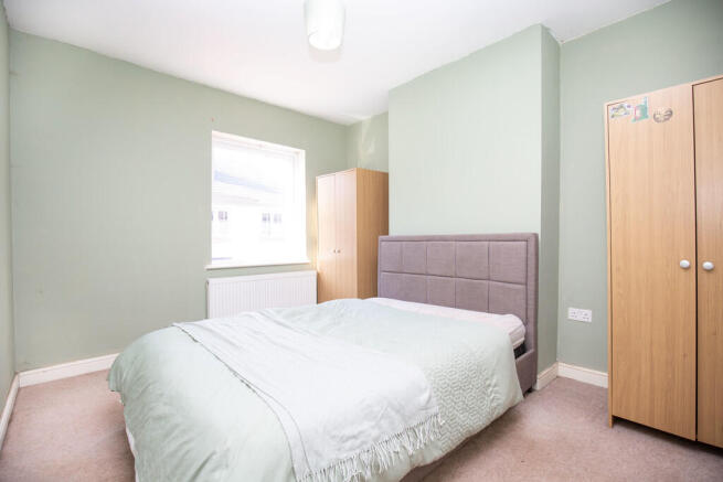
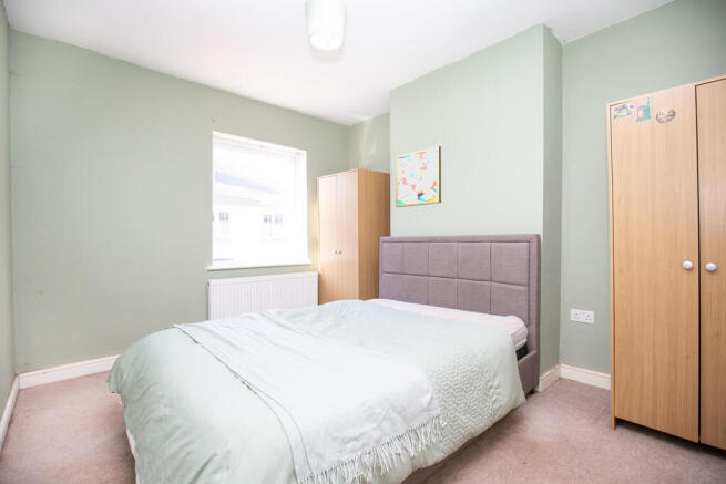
+ wall art [395,145,442,208]
